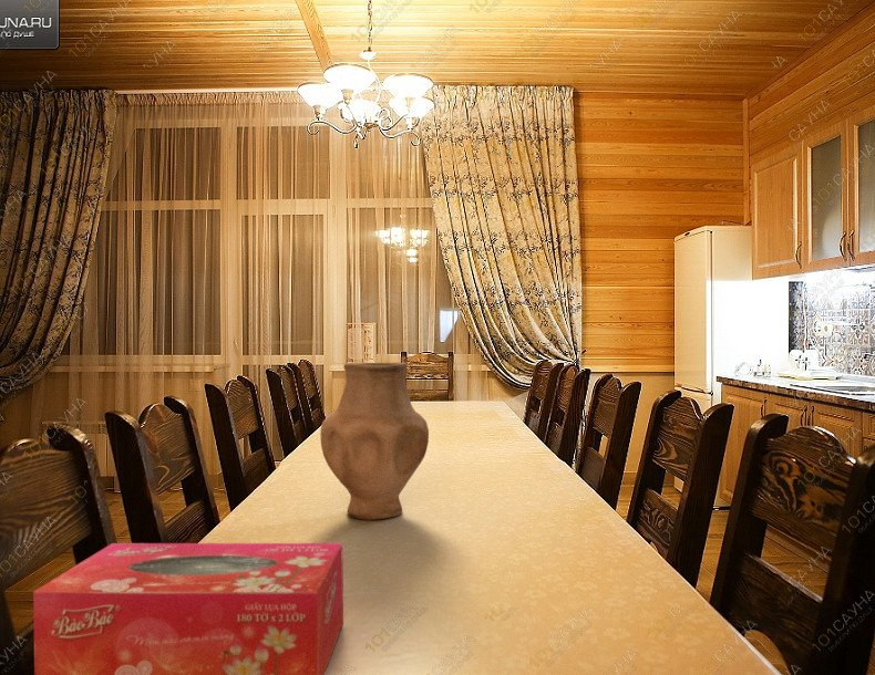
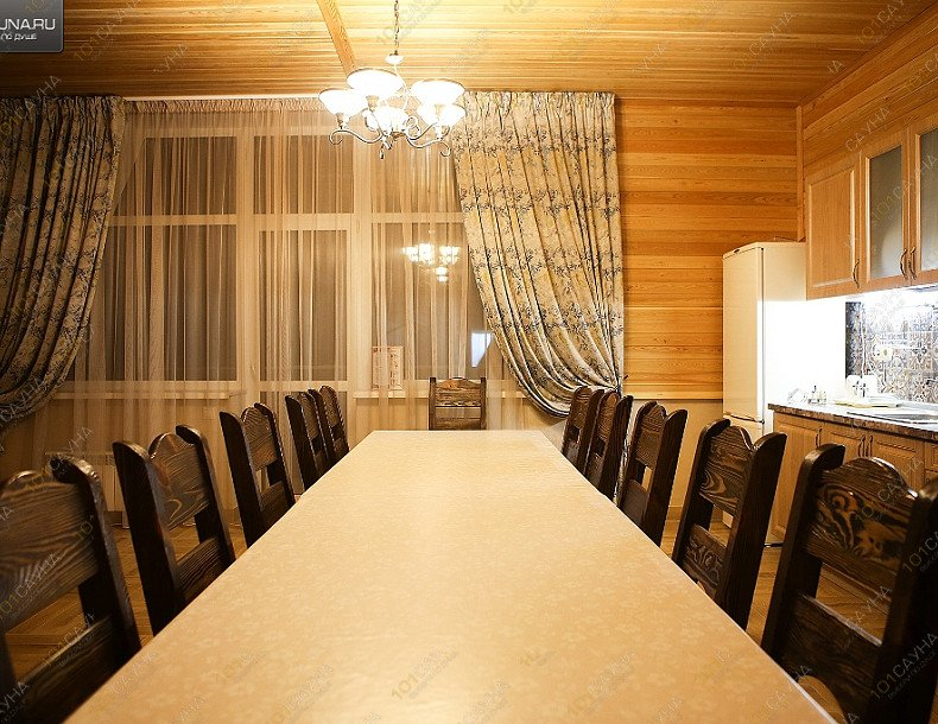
- tissue box [32,542,344,675]
- vase [319,362,430,521]
